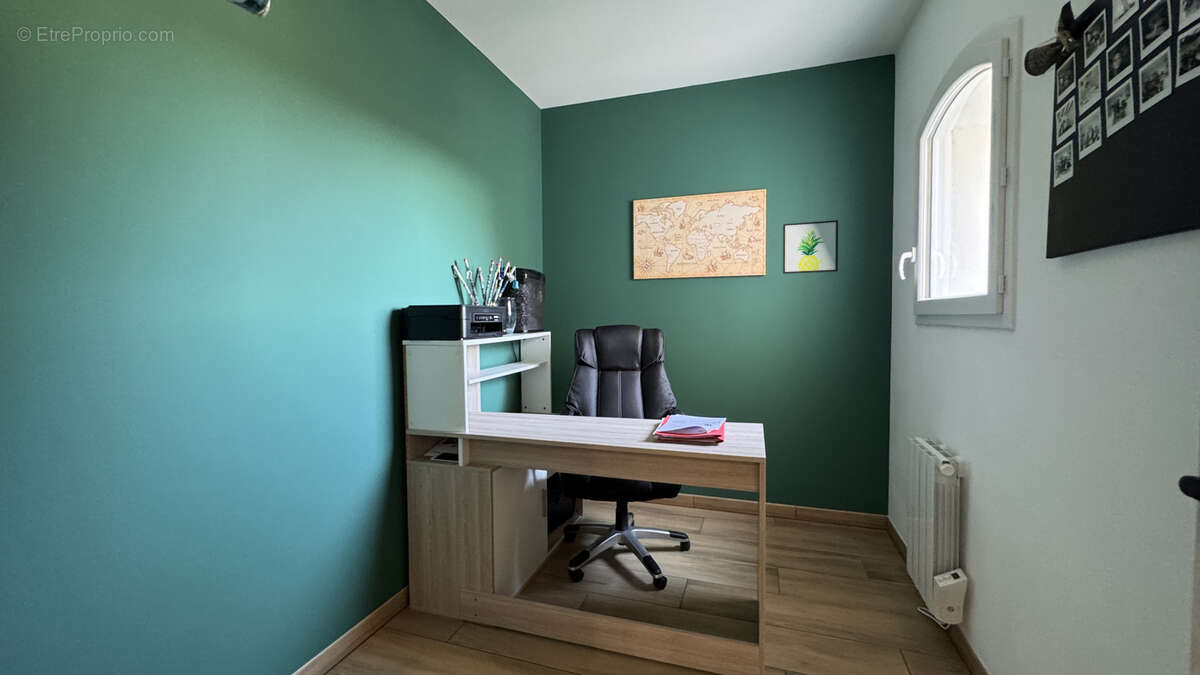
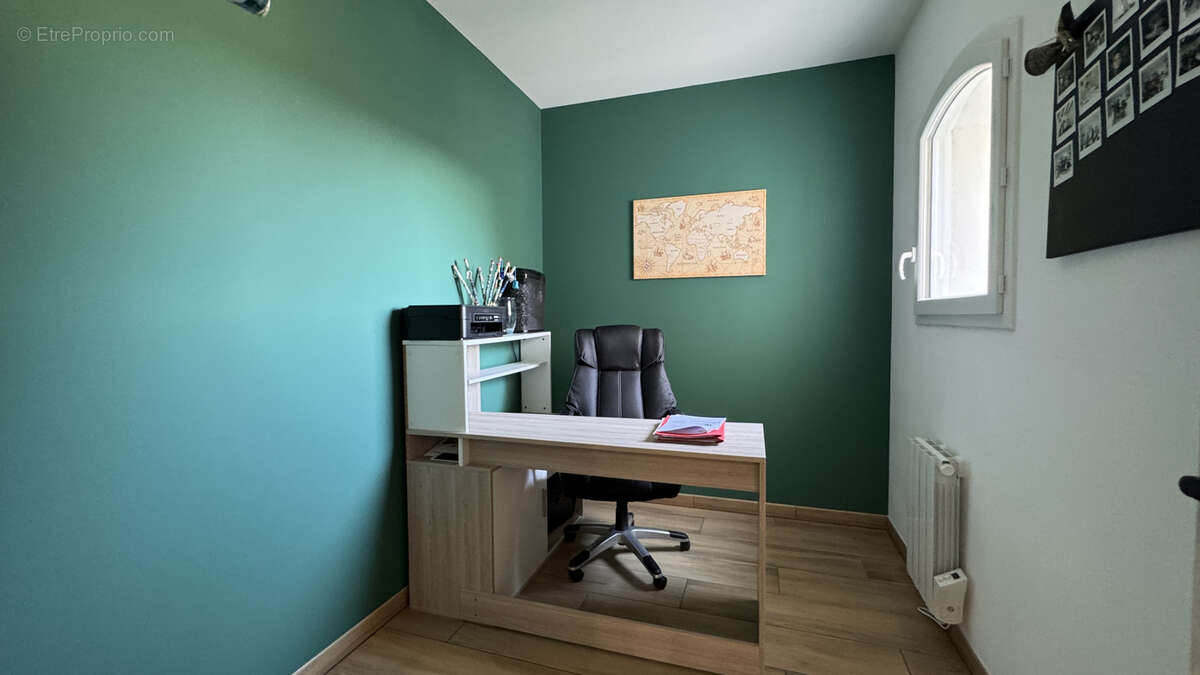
- wall art [782,219,839,275]
